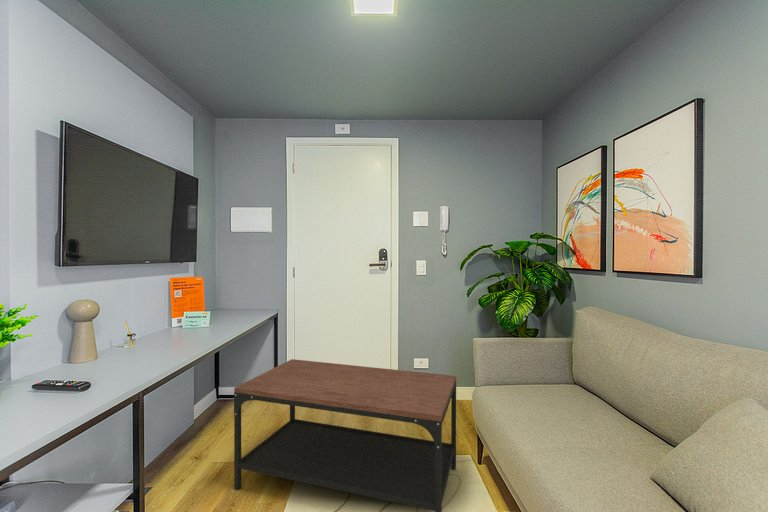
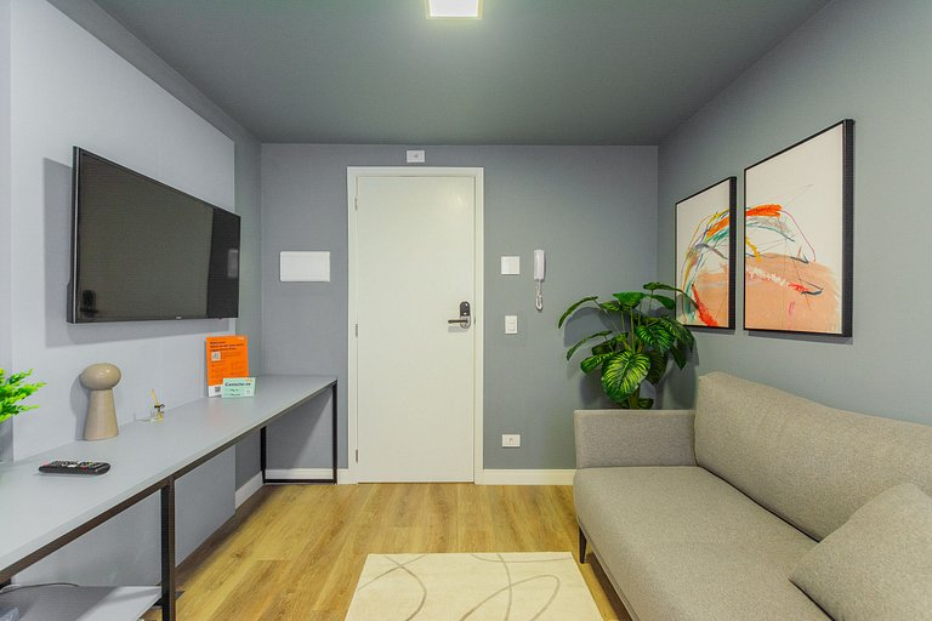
- coffee table [233,358,457,512]
